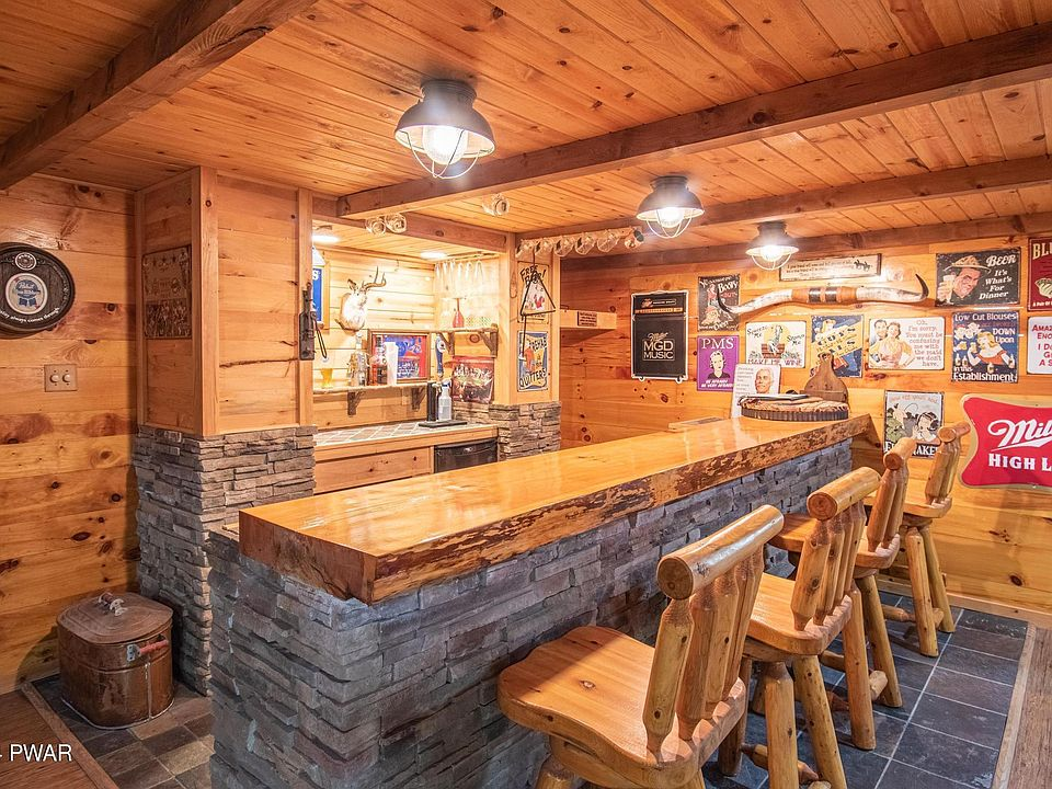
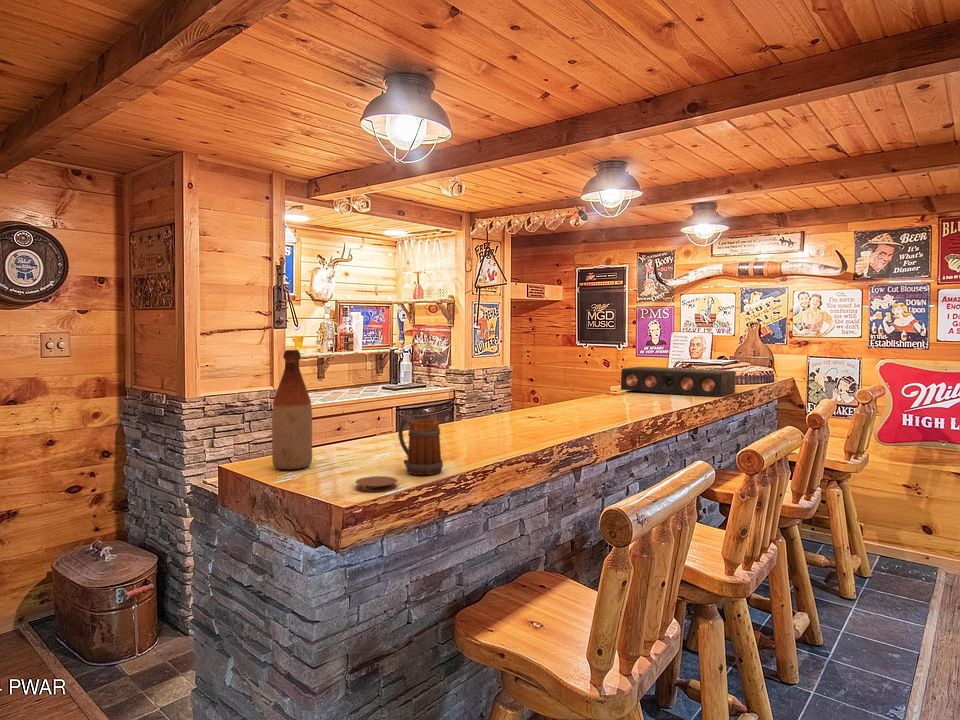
+ coaster [354,475,398,493]
+ beer mug [397,418,444,476]
+ beer bottle [271,349,313,470]
+ speaker [620,366,737,398]
